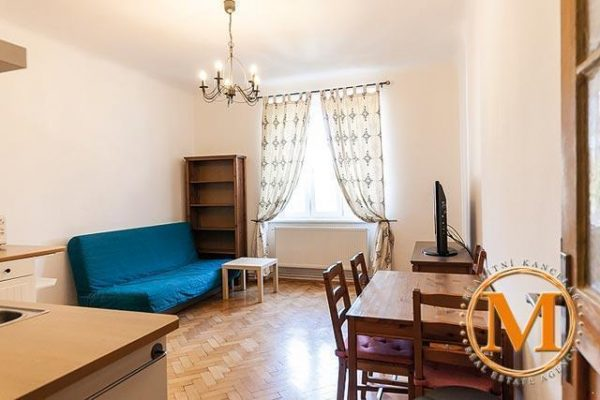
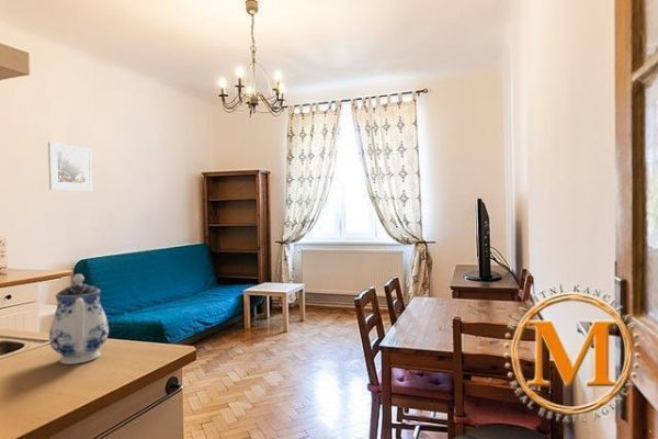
+ teapot [48,273,110,365]
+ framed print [47,140,93,192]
